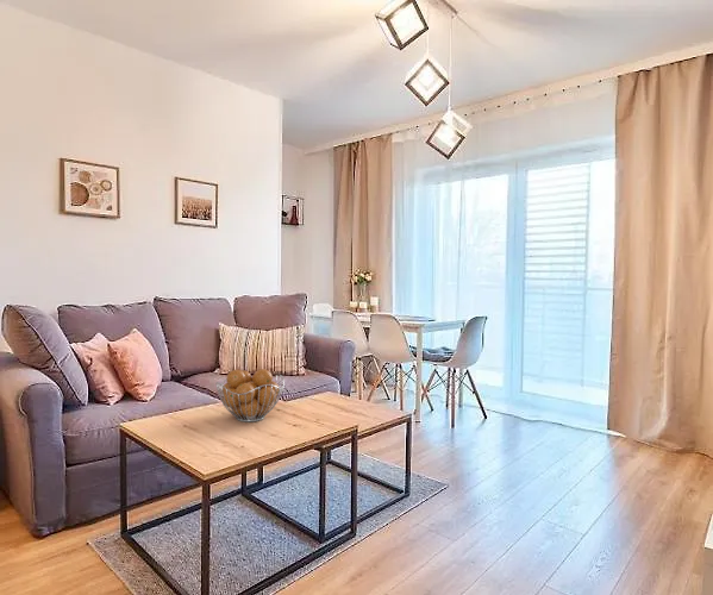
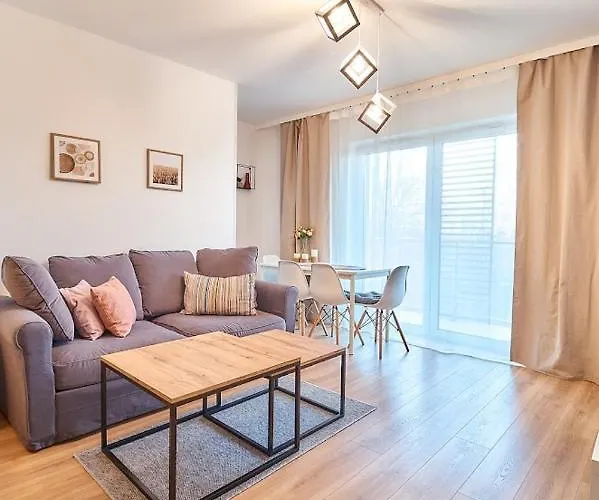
- fruit basket [215,368,286,422]
